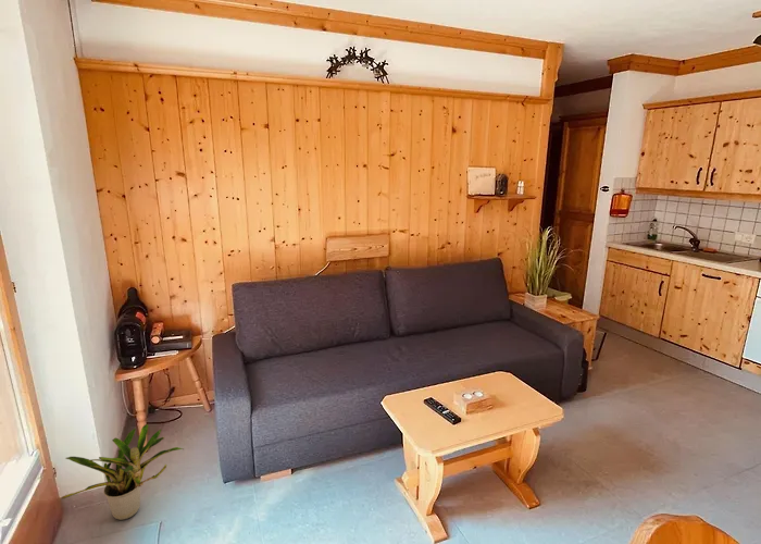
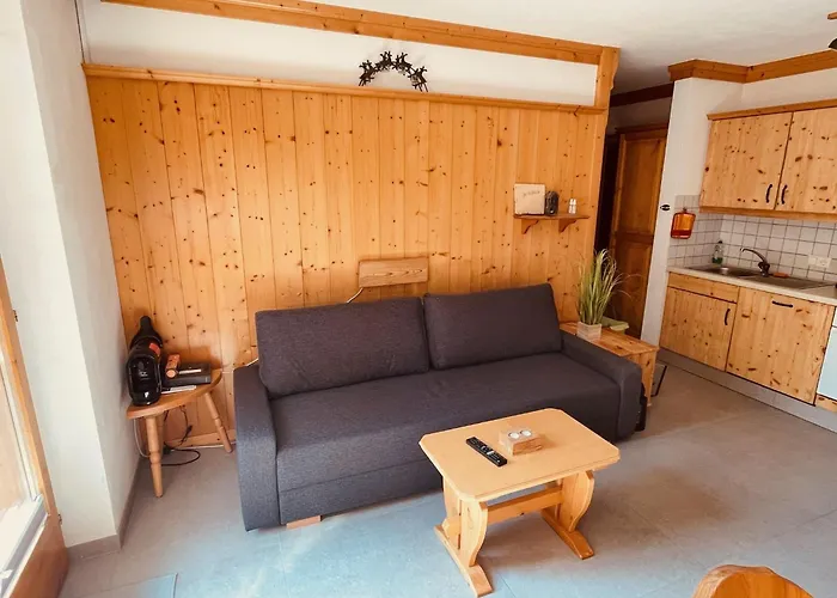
- potted plant [60,423,185,521]
